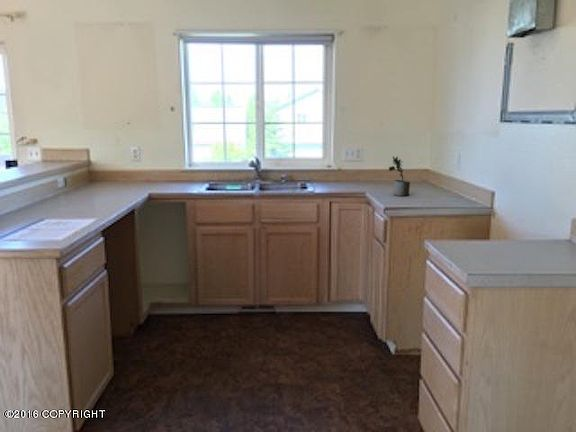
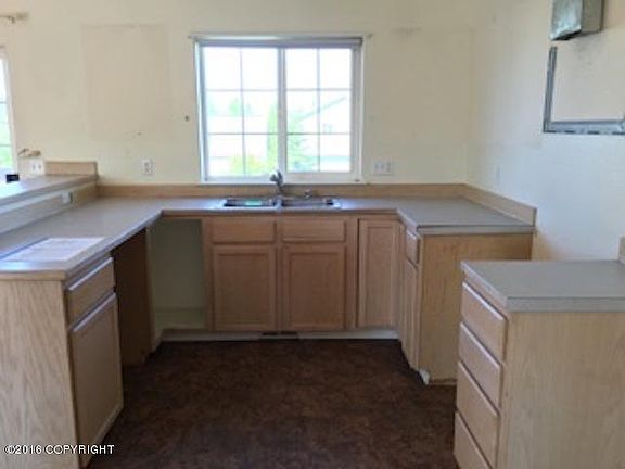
- potted plant [388,155,411,197]
